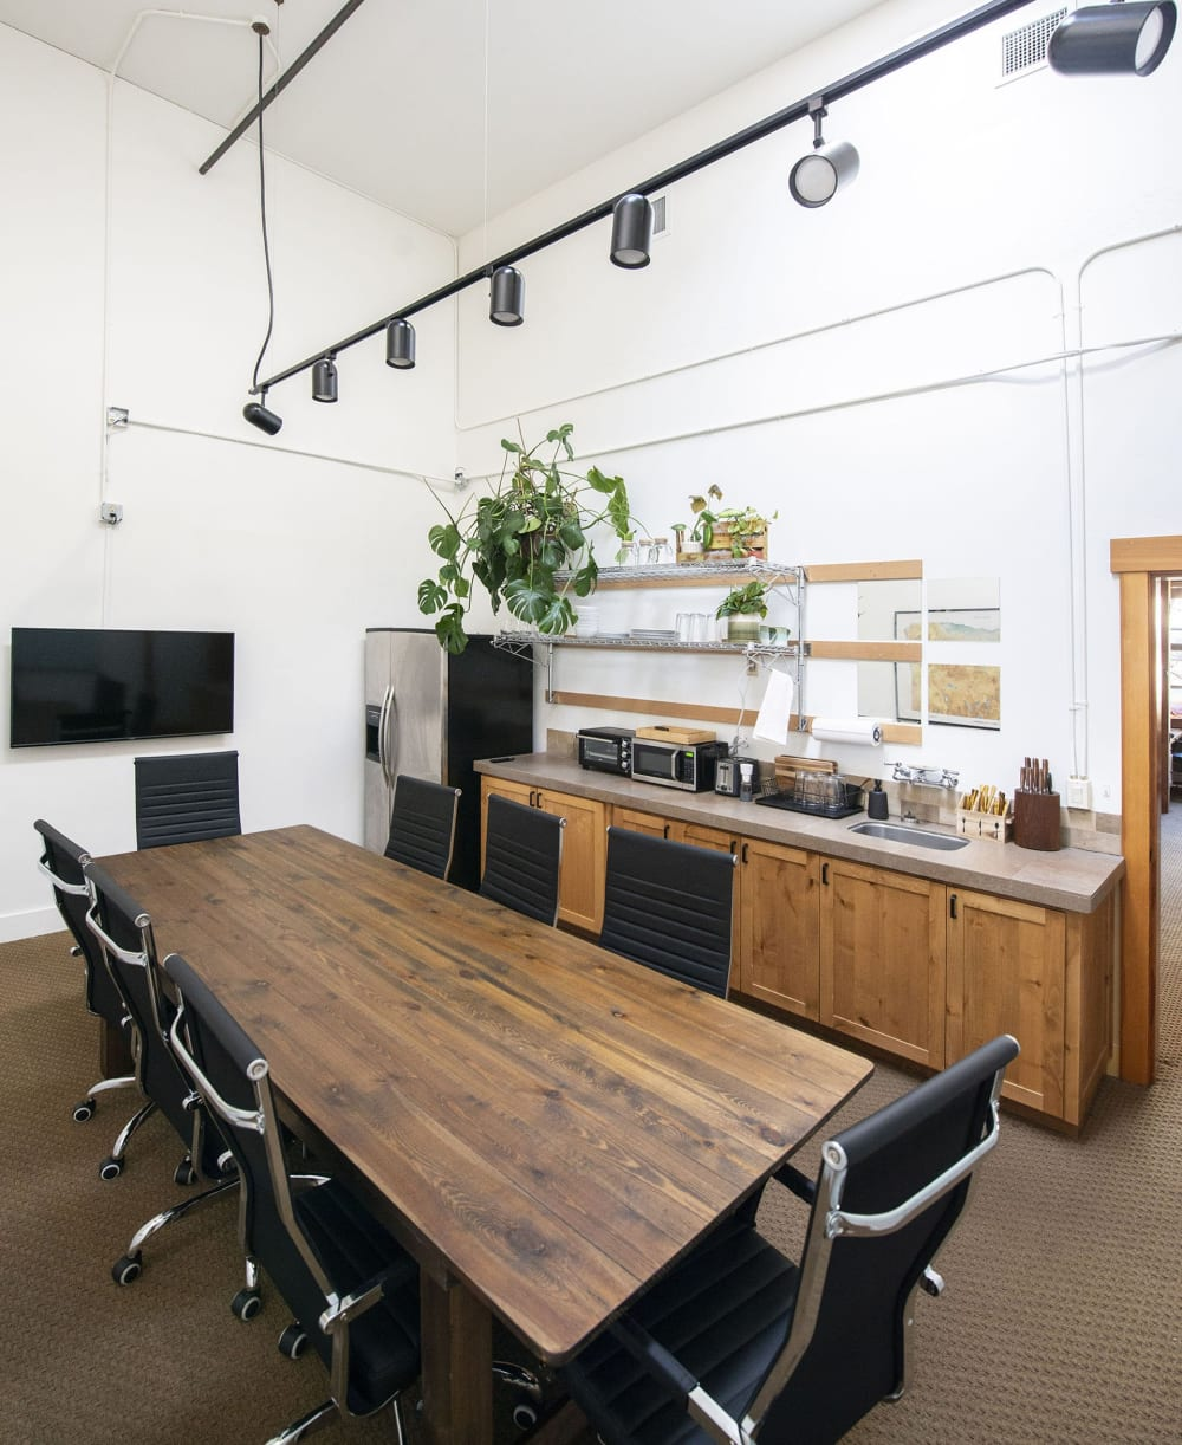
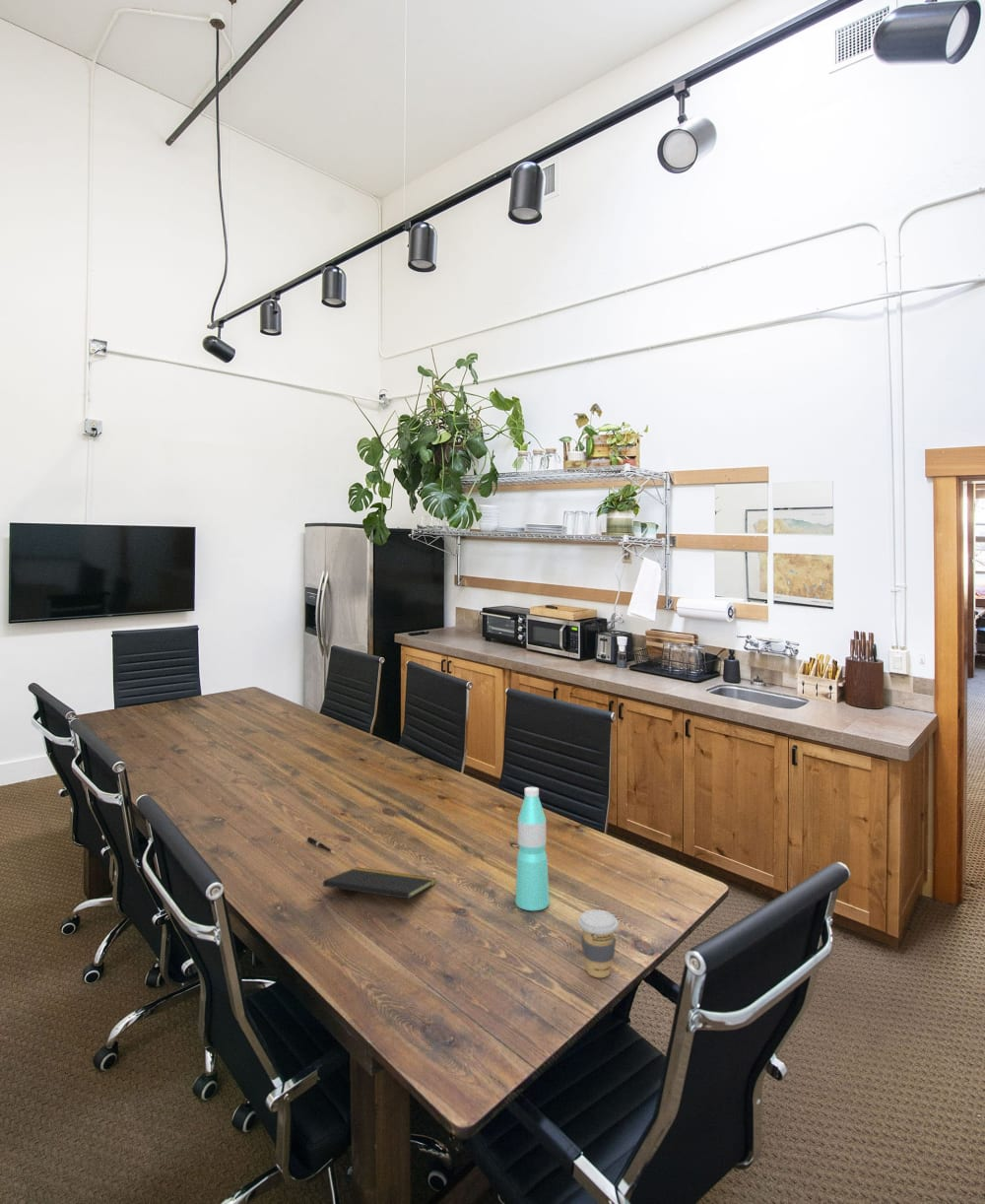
+ notepad [322,866,436,913]
+ coffee cup [577,908,620,978]
+ pen [305,836,336,854]
+ water bottle [514,786,551,911]
